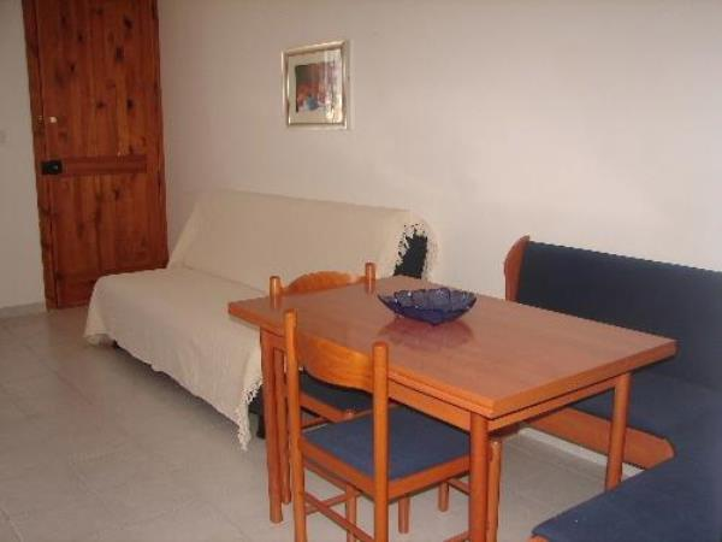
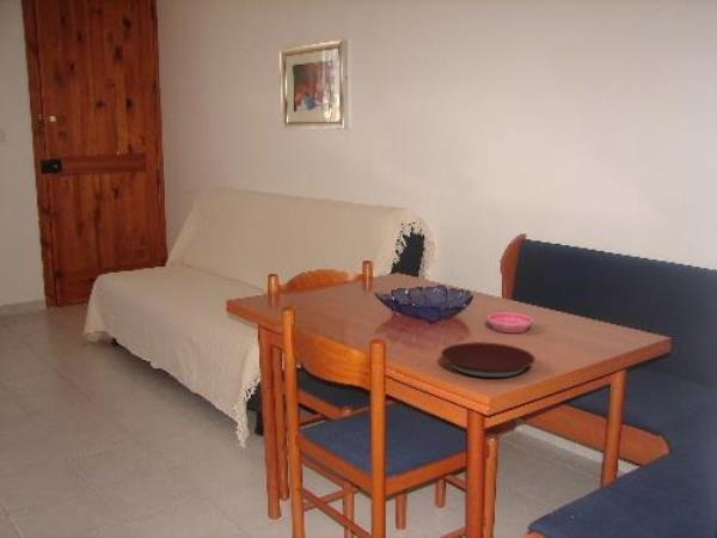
+ saucer [486,312,534,334]
+ plate [440,341,537,379]
